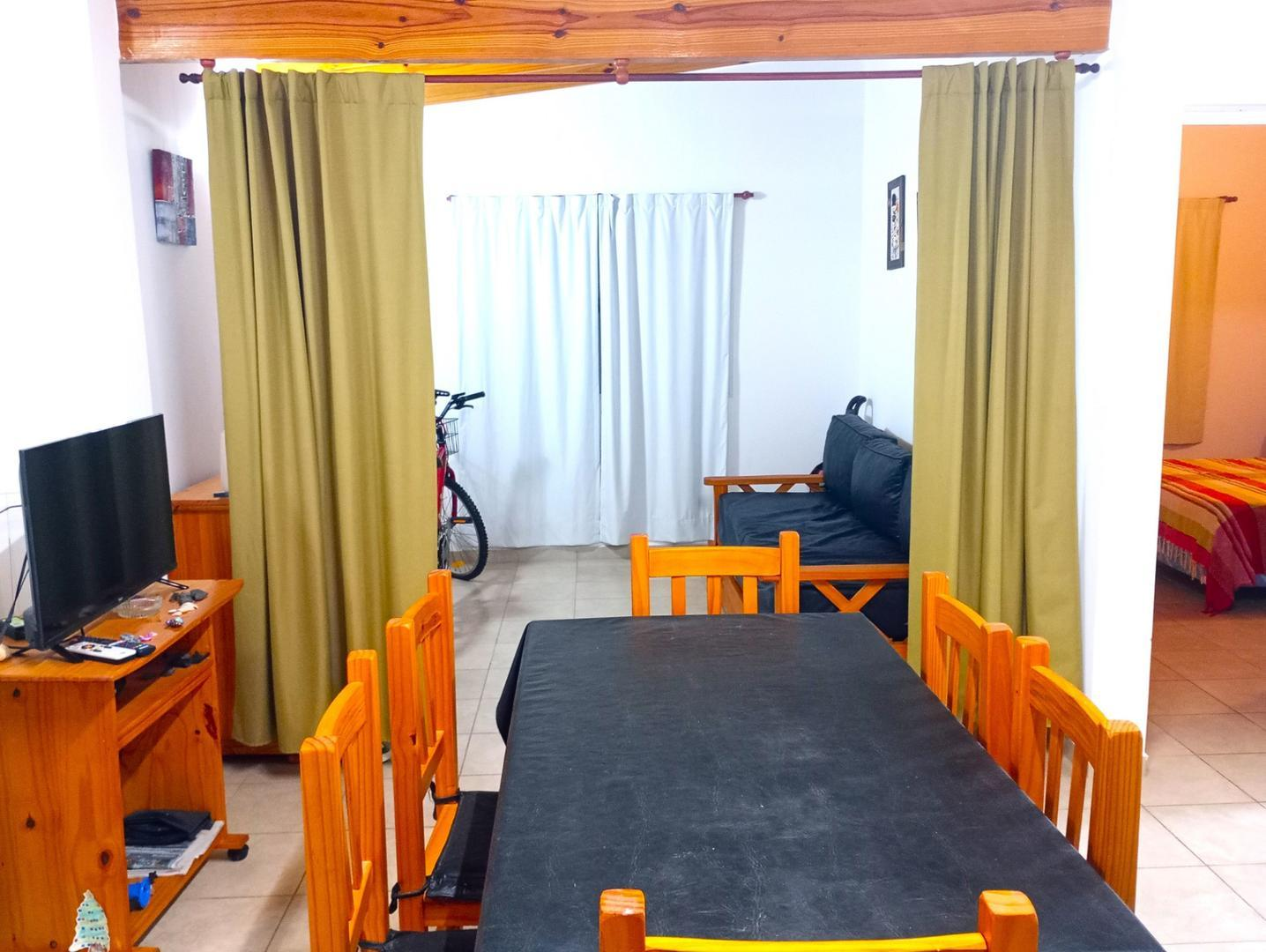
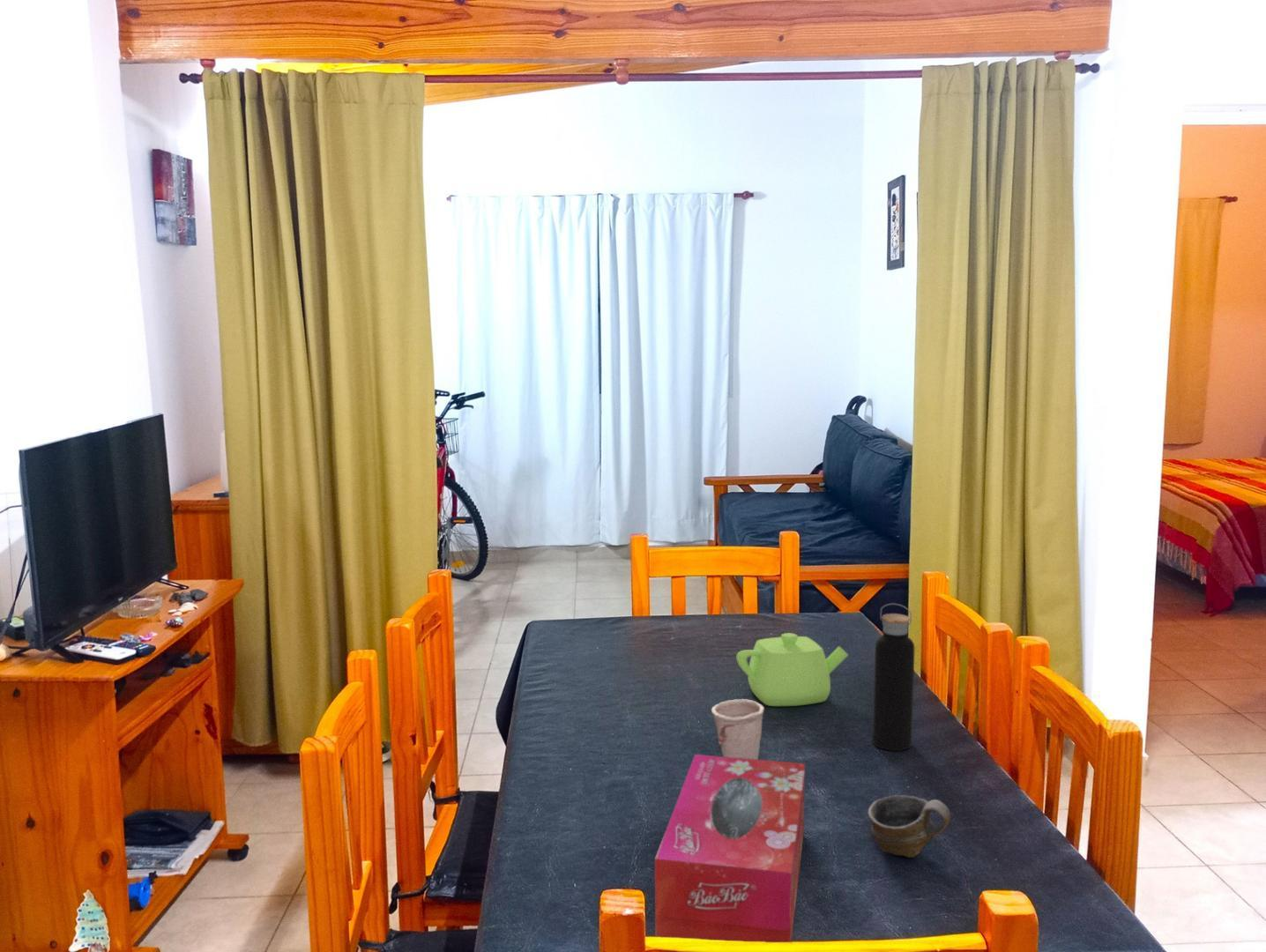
+ teapot [735,632,849,707]
+ tissue box [654,754,806,943]
+ cup [711,698,765,760]
+ water bottle [872,603,915,752]
+ cup [867,794,951,859]
